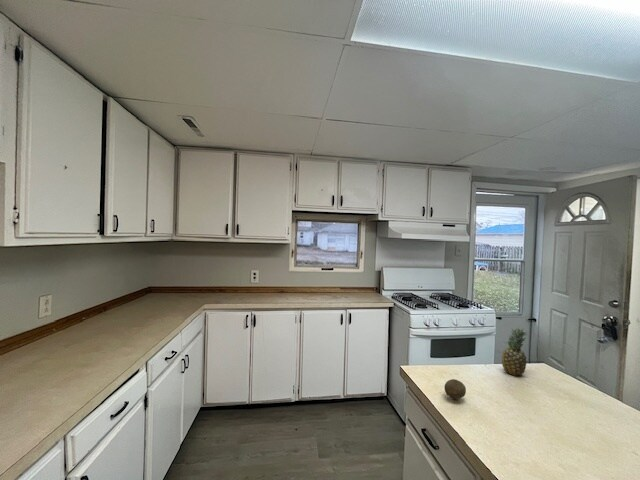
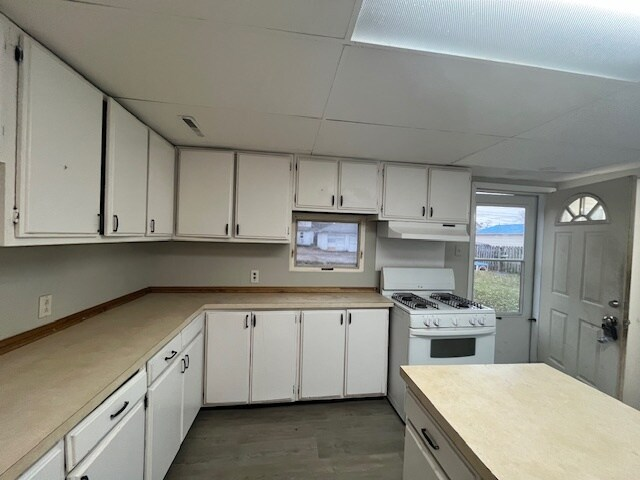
- fruit [501,326,528,377]
- fruit [443,378,467,400]
